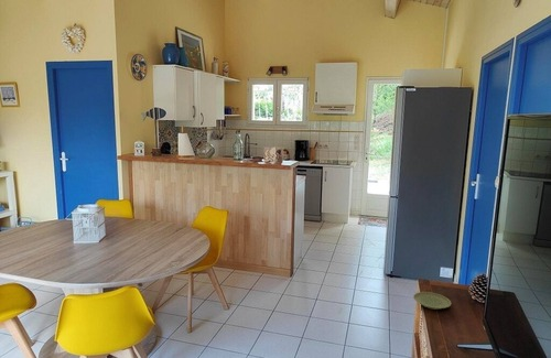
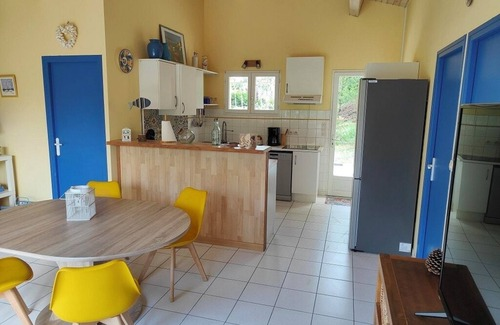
- plate [412,291,452,311]
